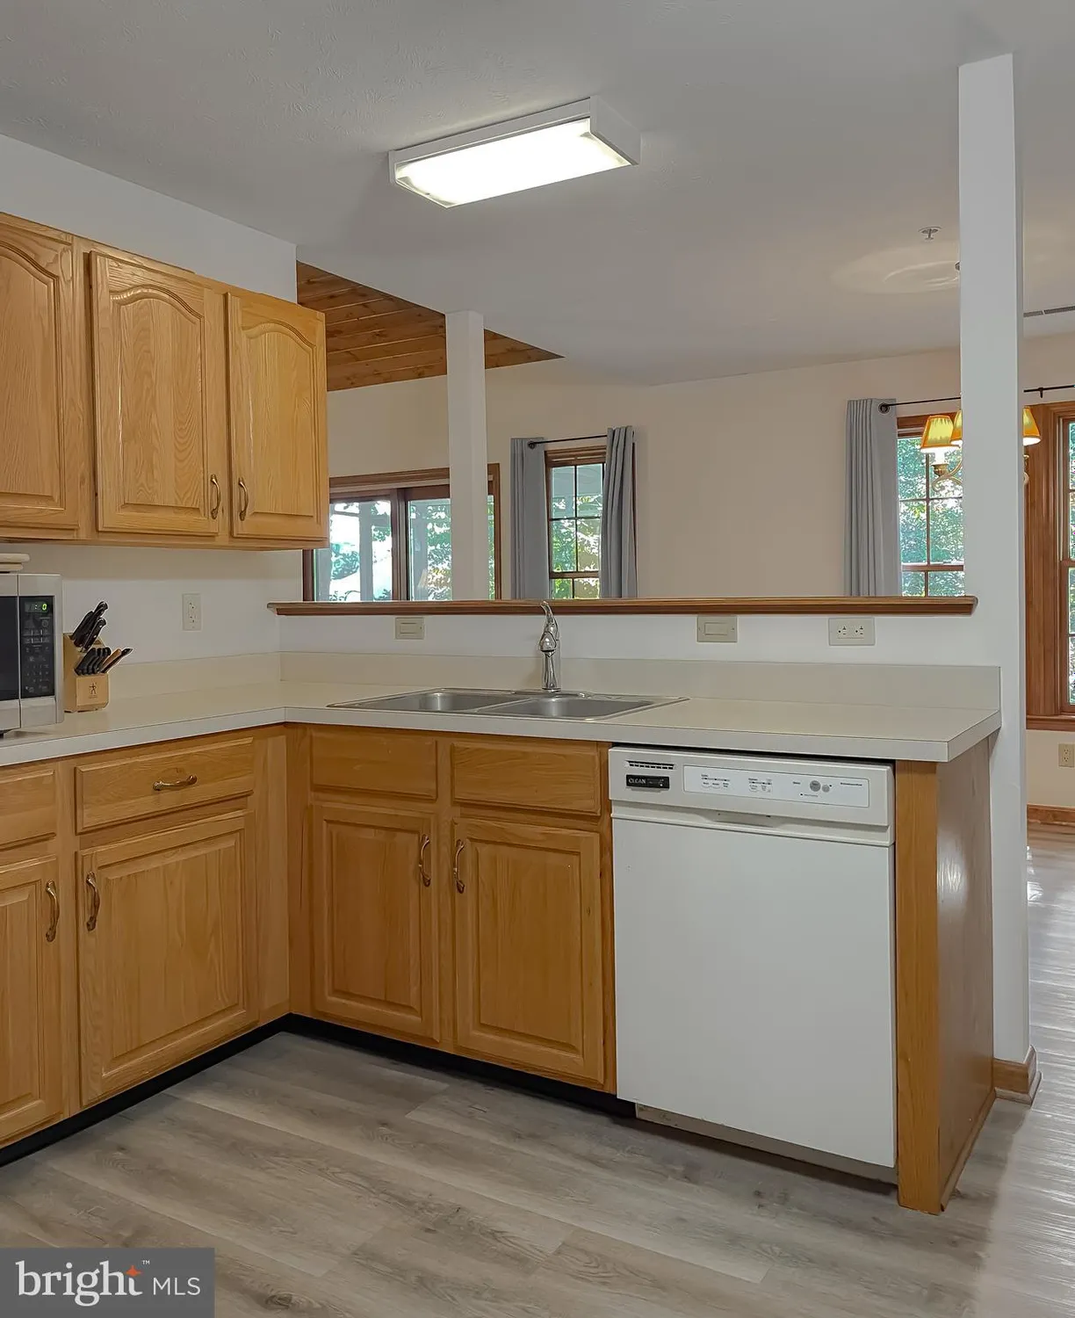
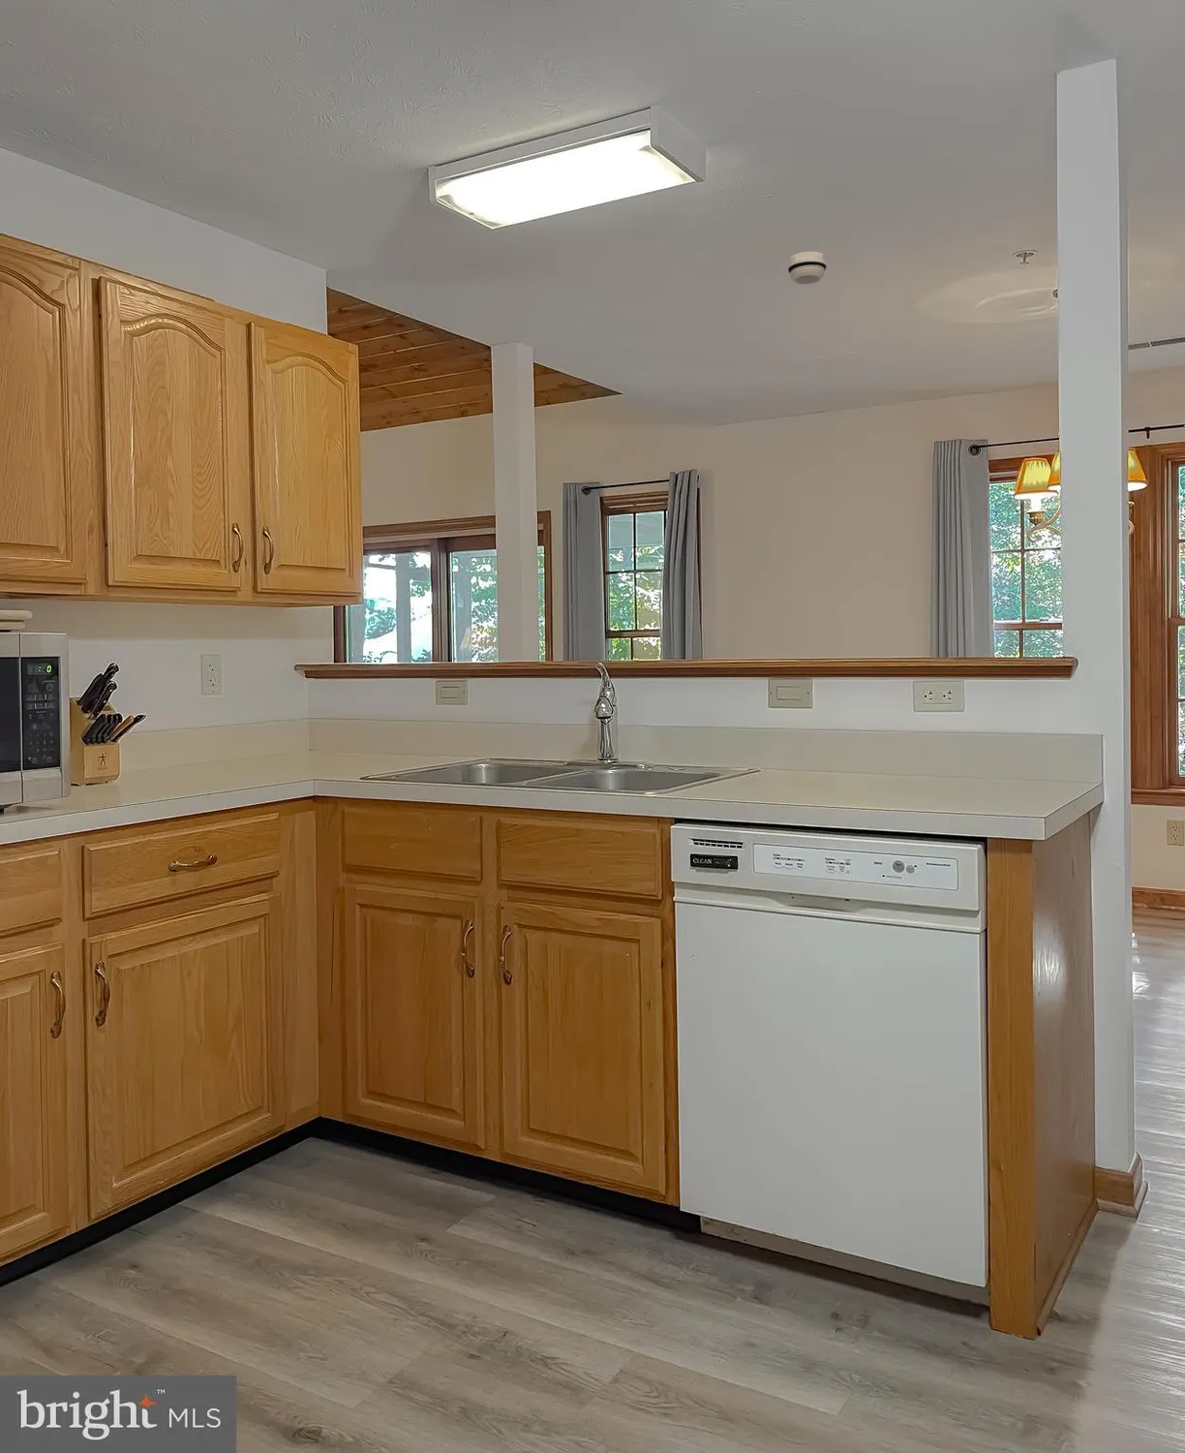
+ smoke detector [787,251,828,286]
